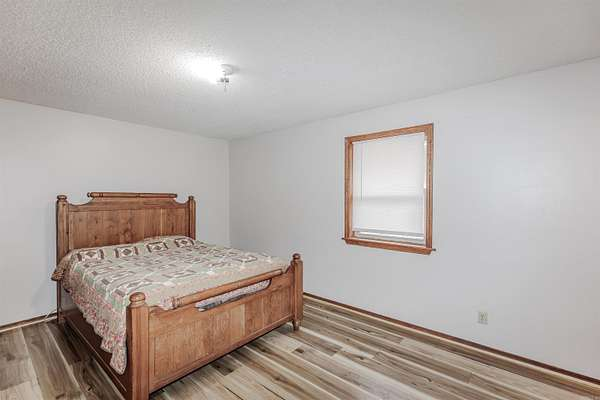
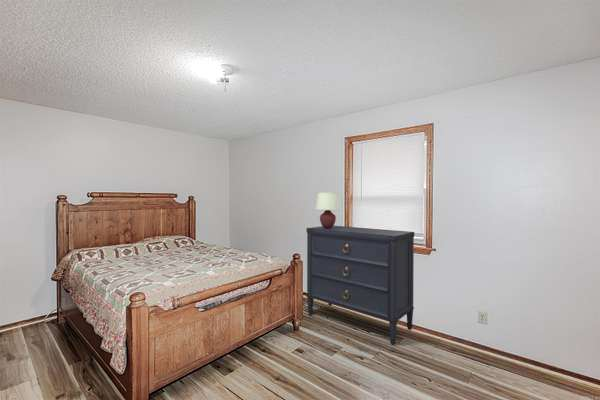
+ dresser [305,225,415,346]
+ table lamp [315,192,341,229]
